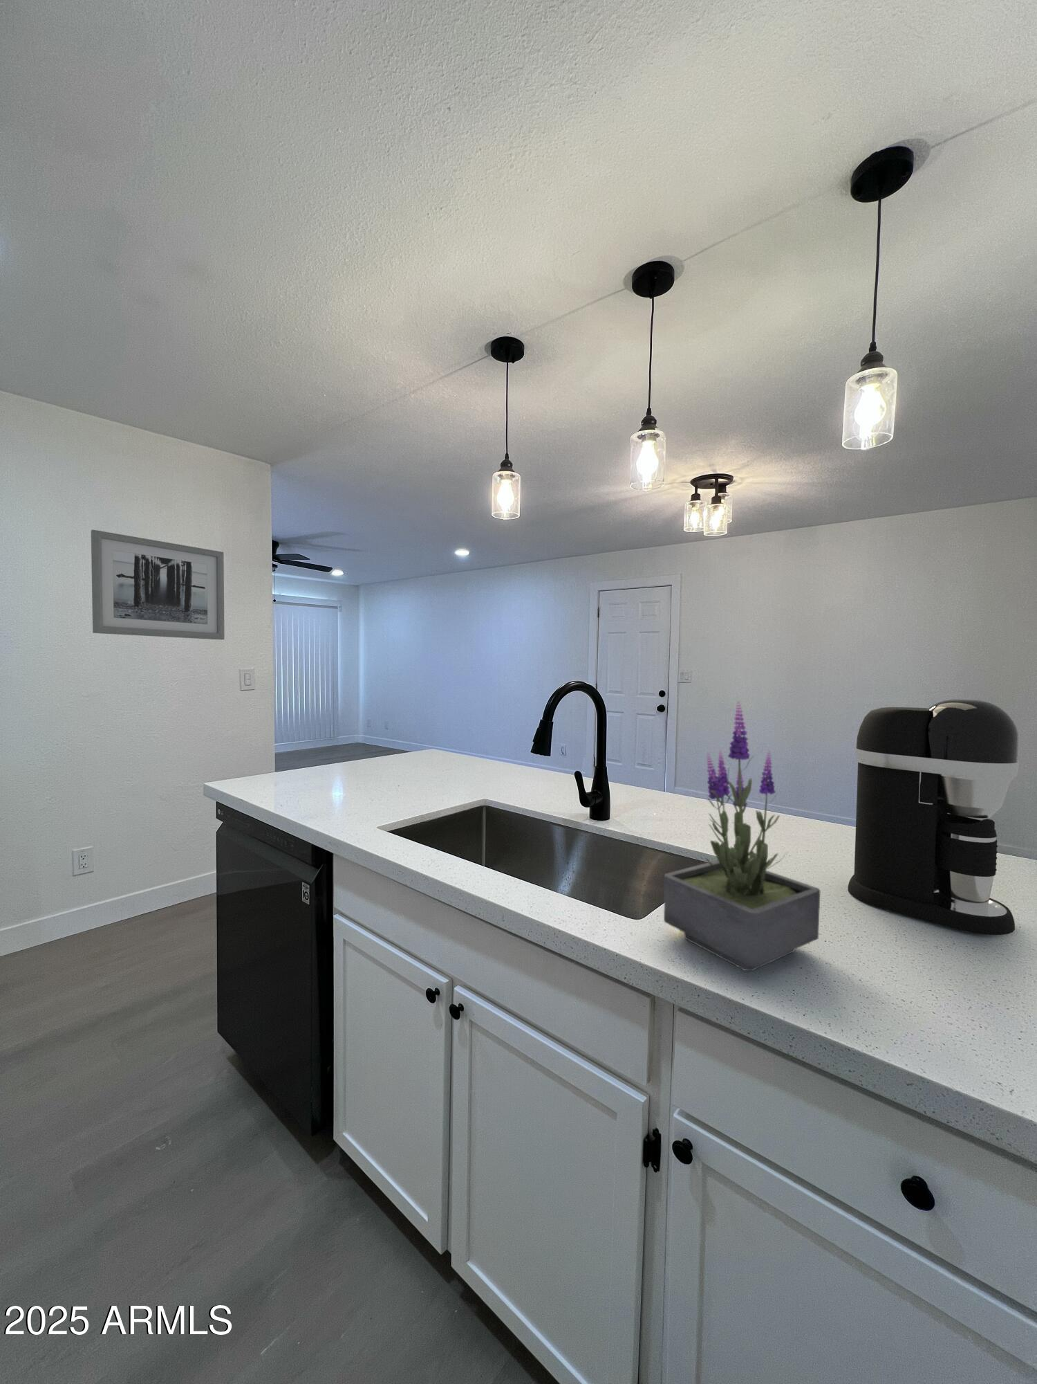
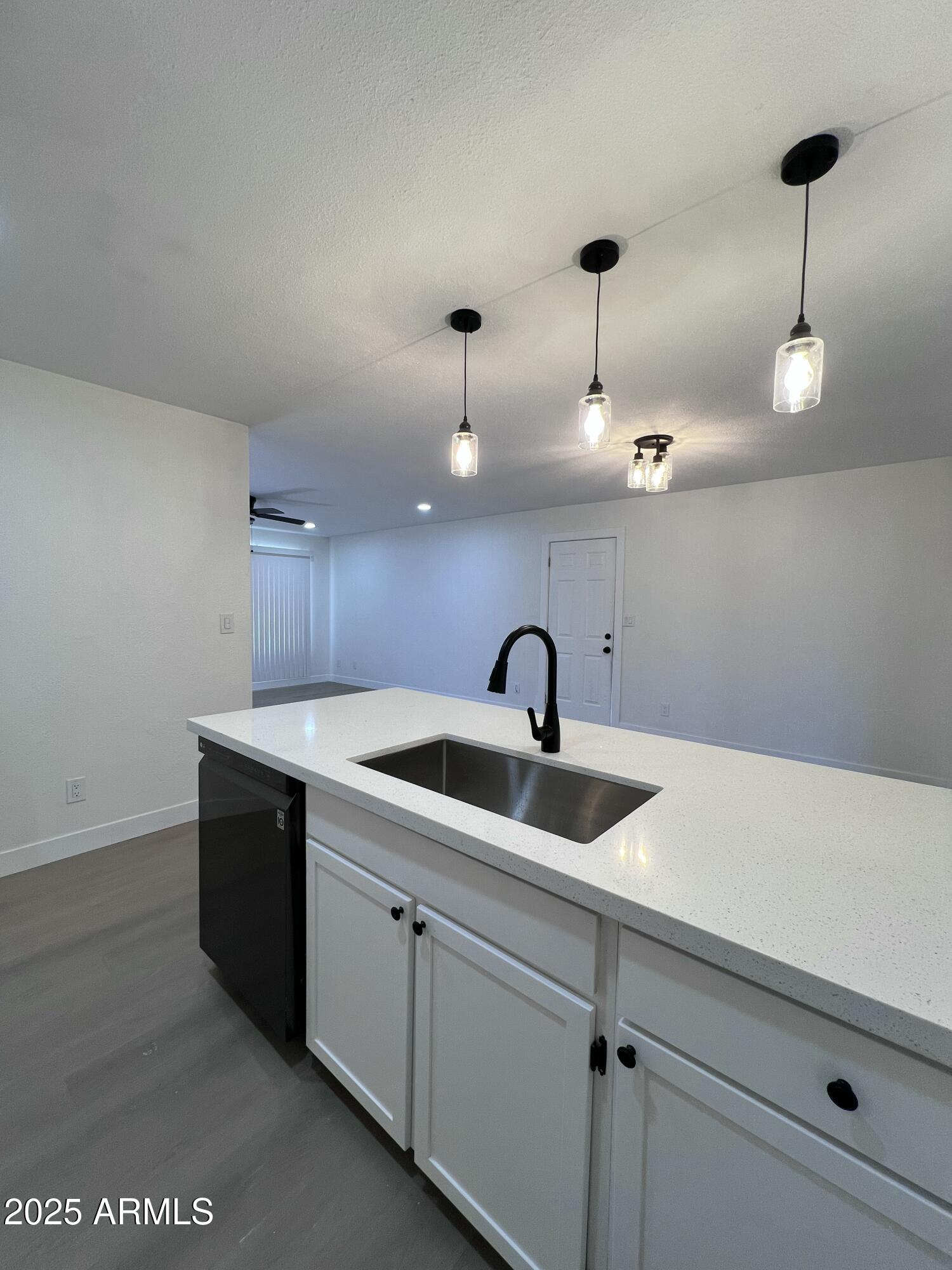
- wall art [90,529,225,640]
- potted plant [663,701,821,972]
- coffee maker [847,699,1020,936]
